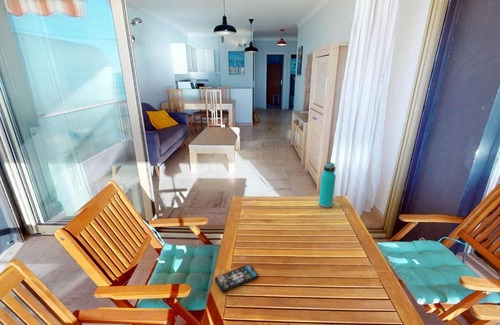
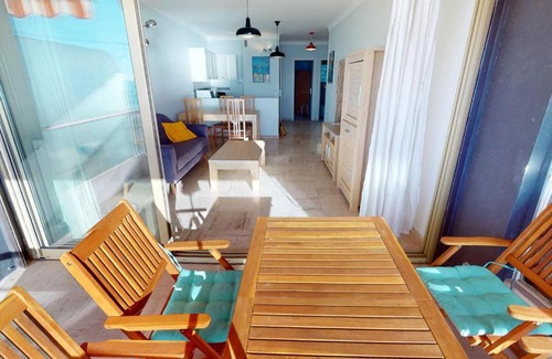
- water bottle [318,161,337,208]
- smartphone [214,263,259,293]
